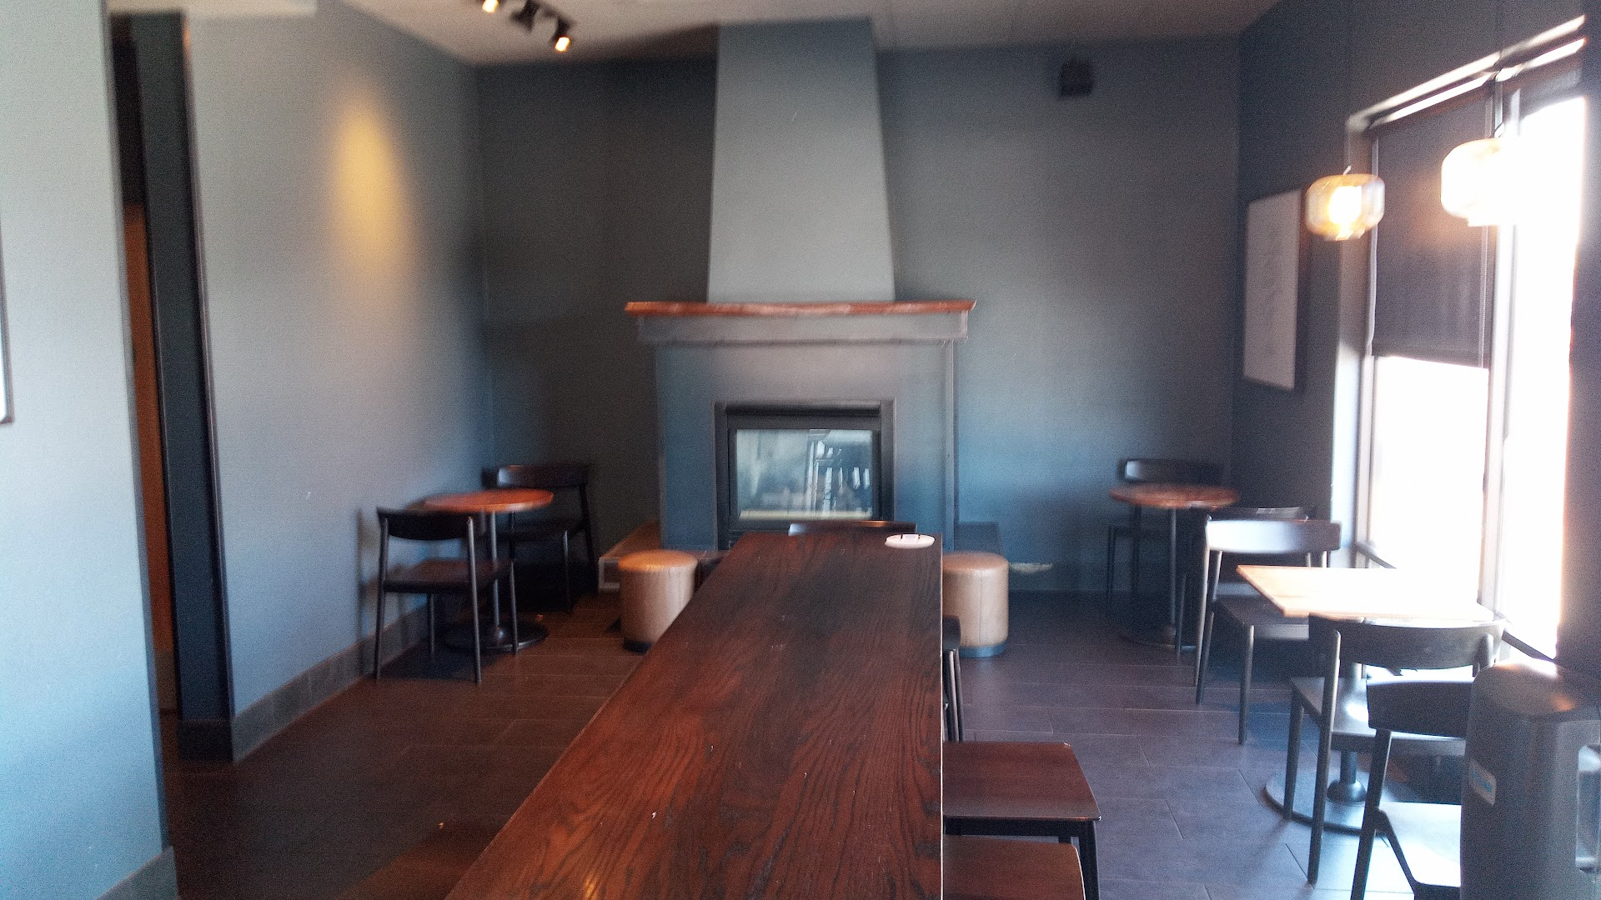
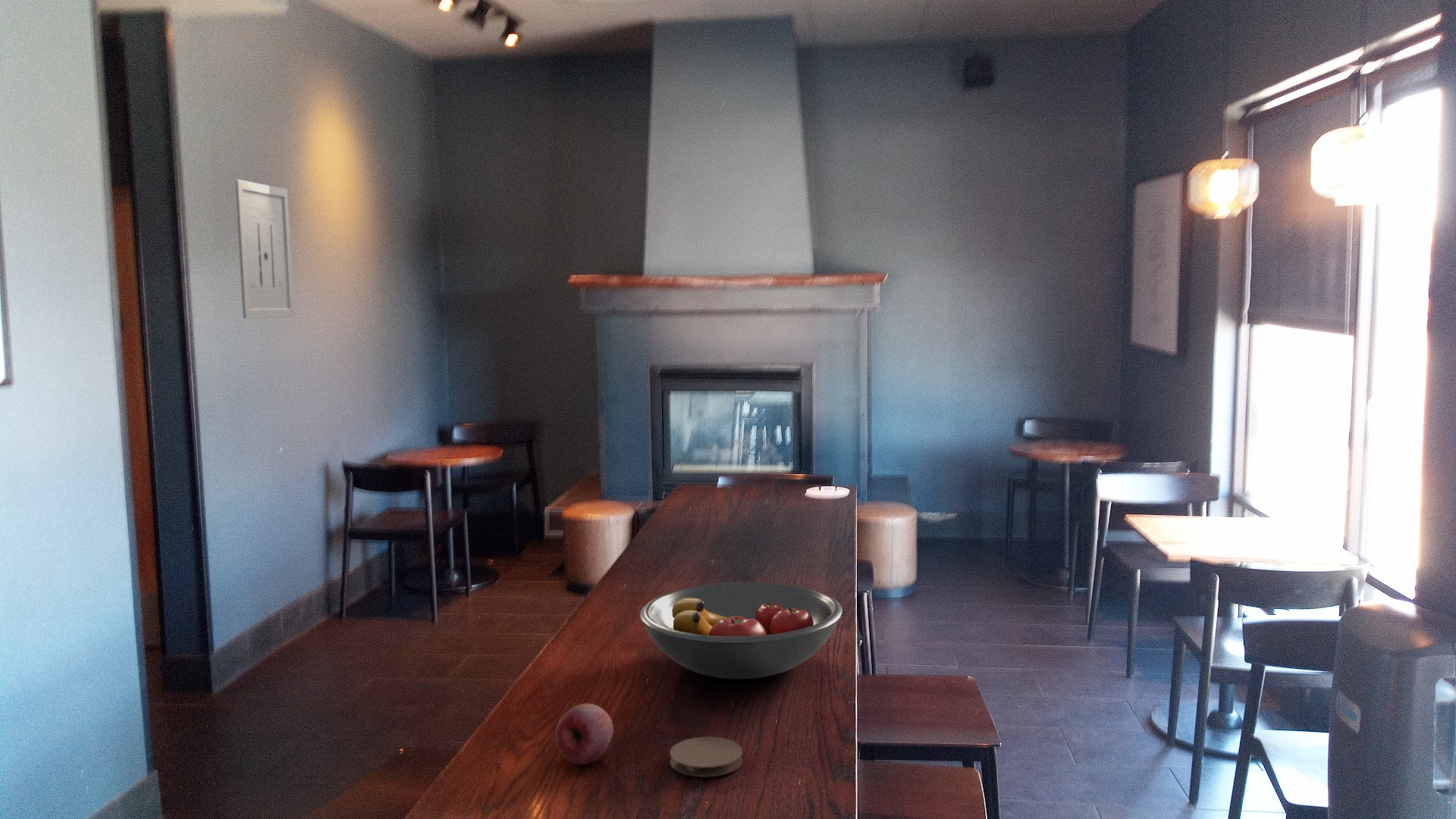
+ coaster [669,736,743,778]
+ fruit [554,703,614,765]
+ fruit bowl [639,581,843,680]
+ wall art [234,178,295,319]
